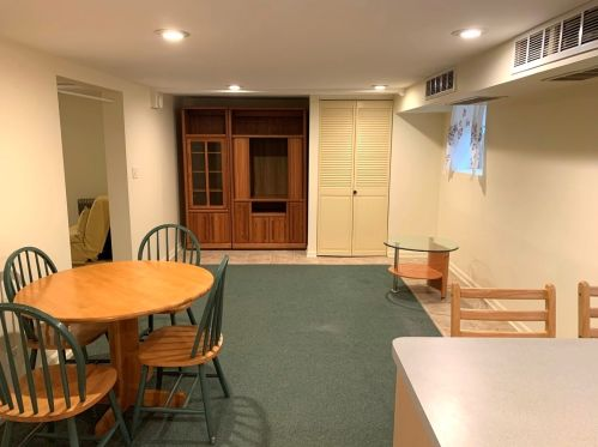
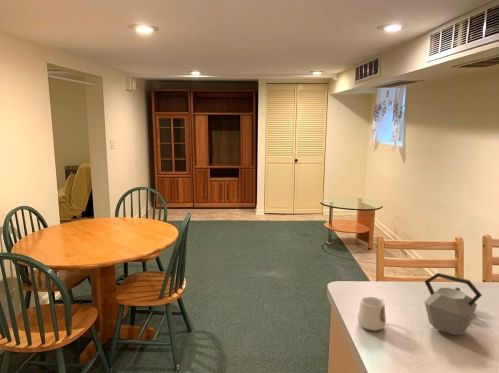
+ mug [357,296,387,332]
+ kettle [423,272,483,336]
